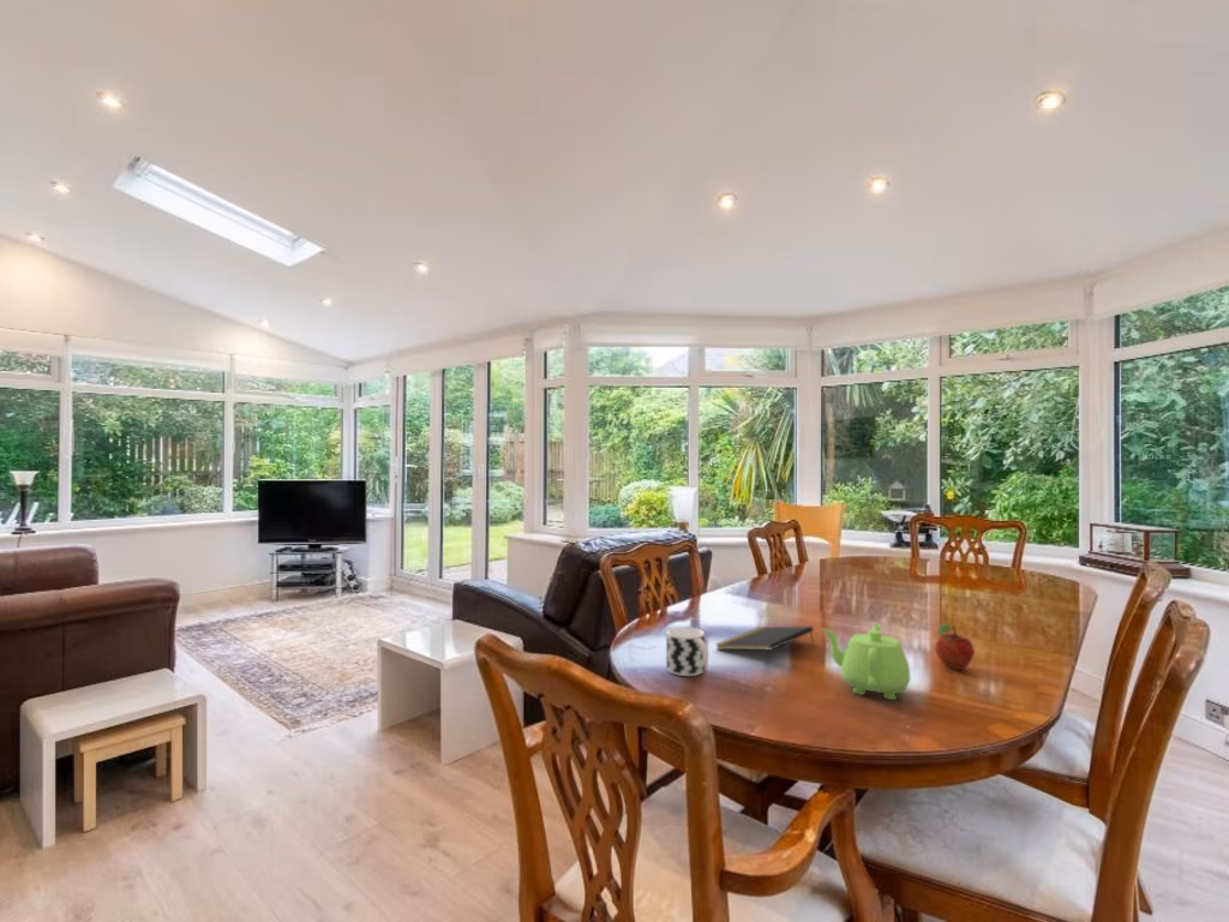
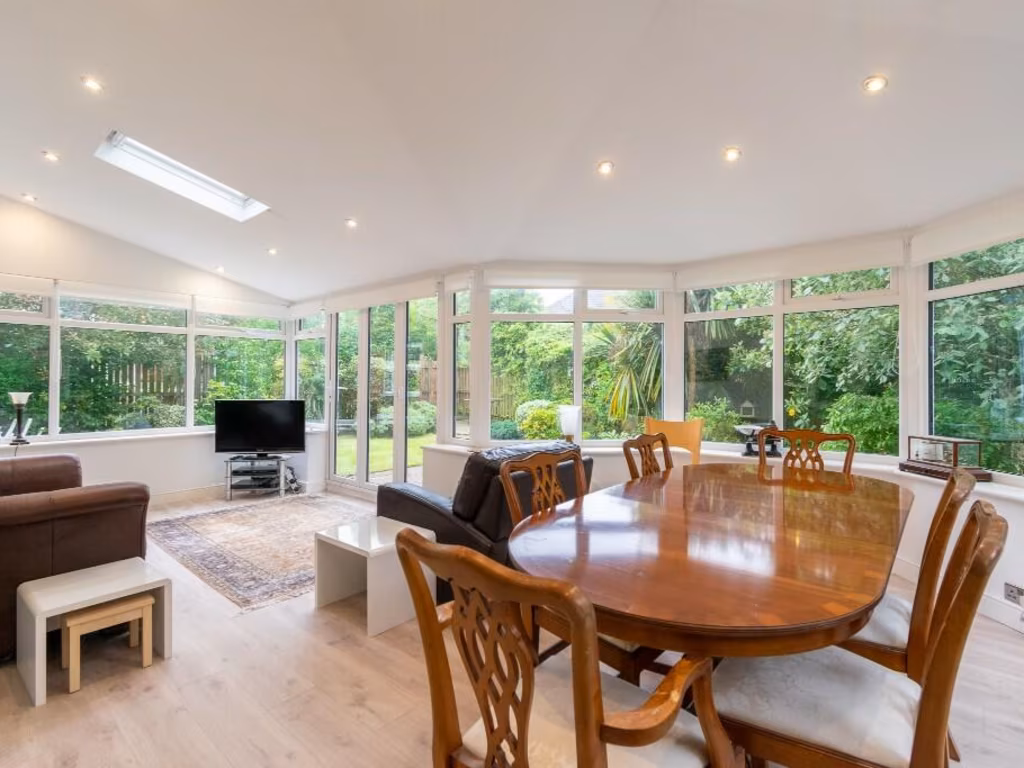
- notepad [714,625,815,652]
- fruit [934,622,976,671]
- cup [665,625,709,677]
- teapot [820,622,911,701]
